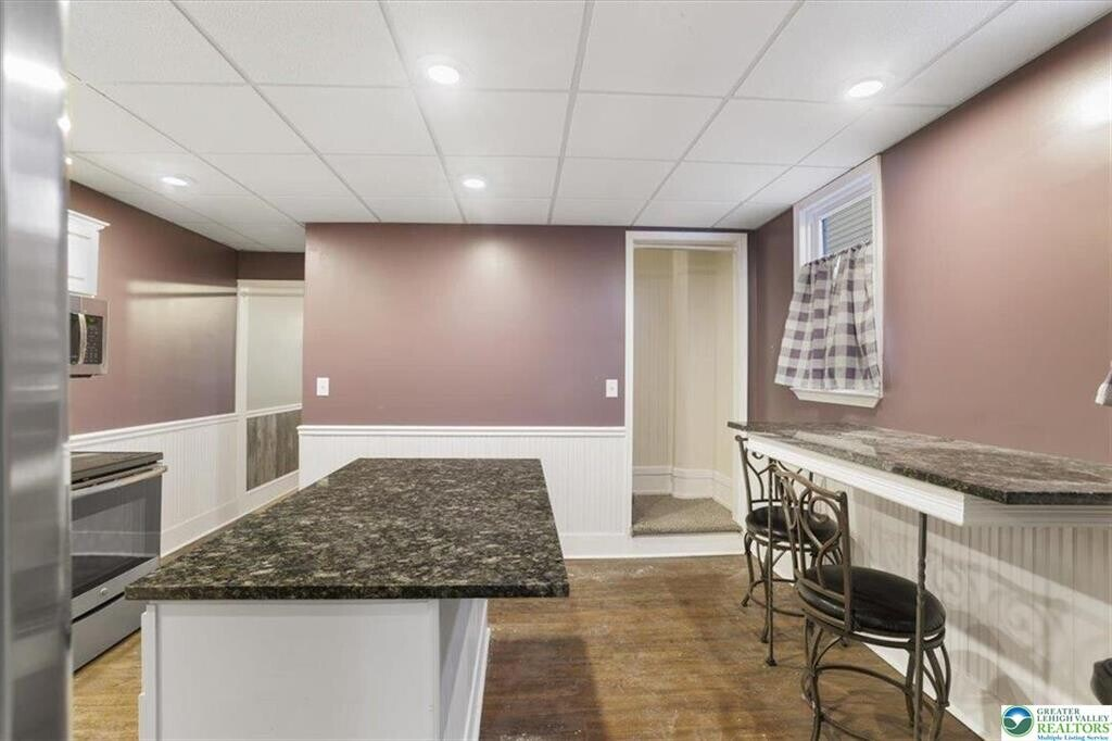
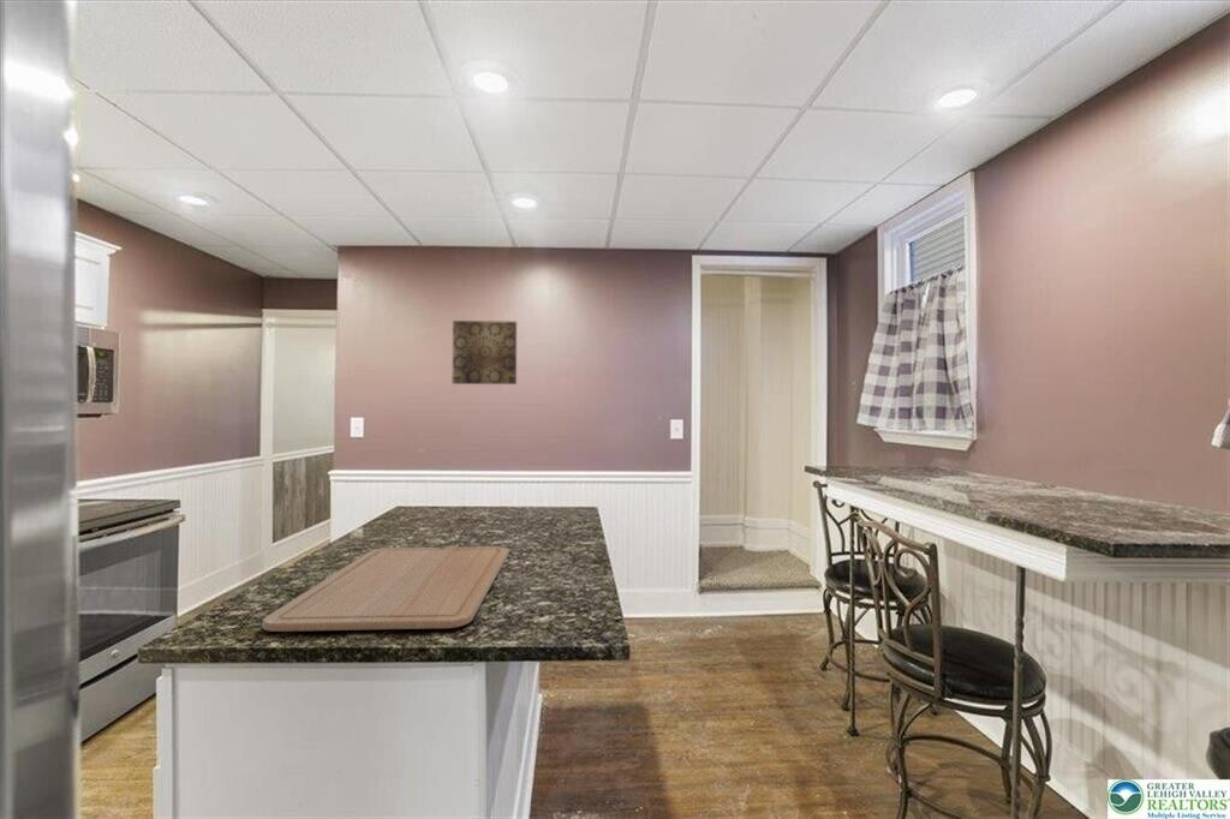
+ wall art [452,319,518,385]
+ chopping board [261,545,509,633]
